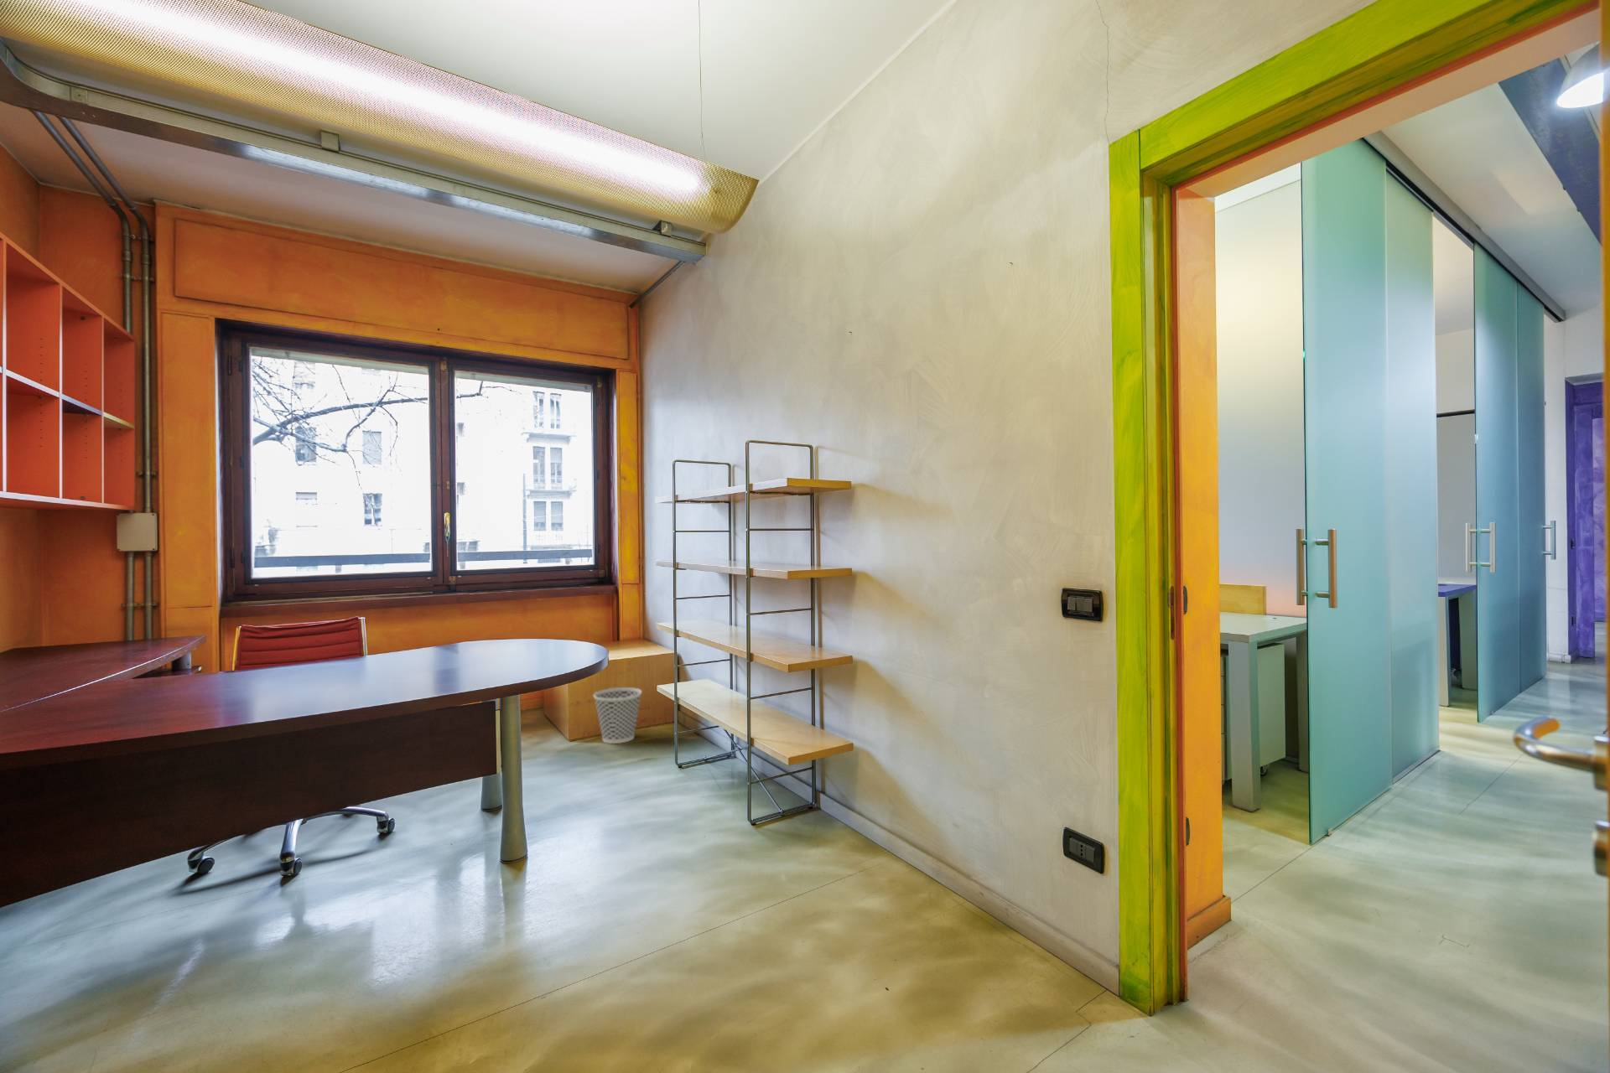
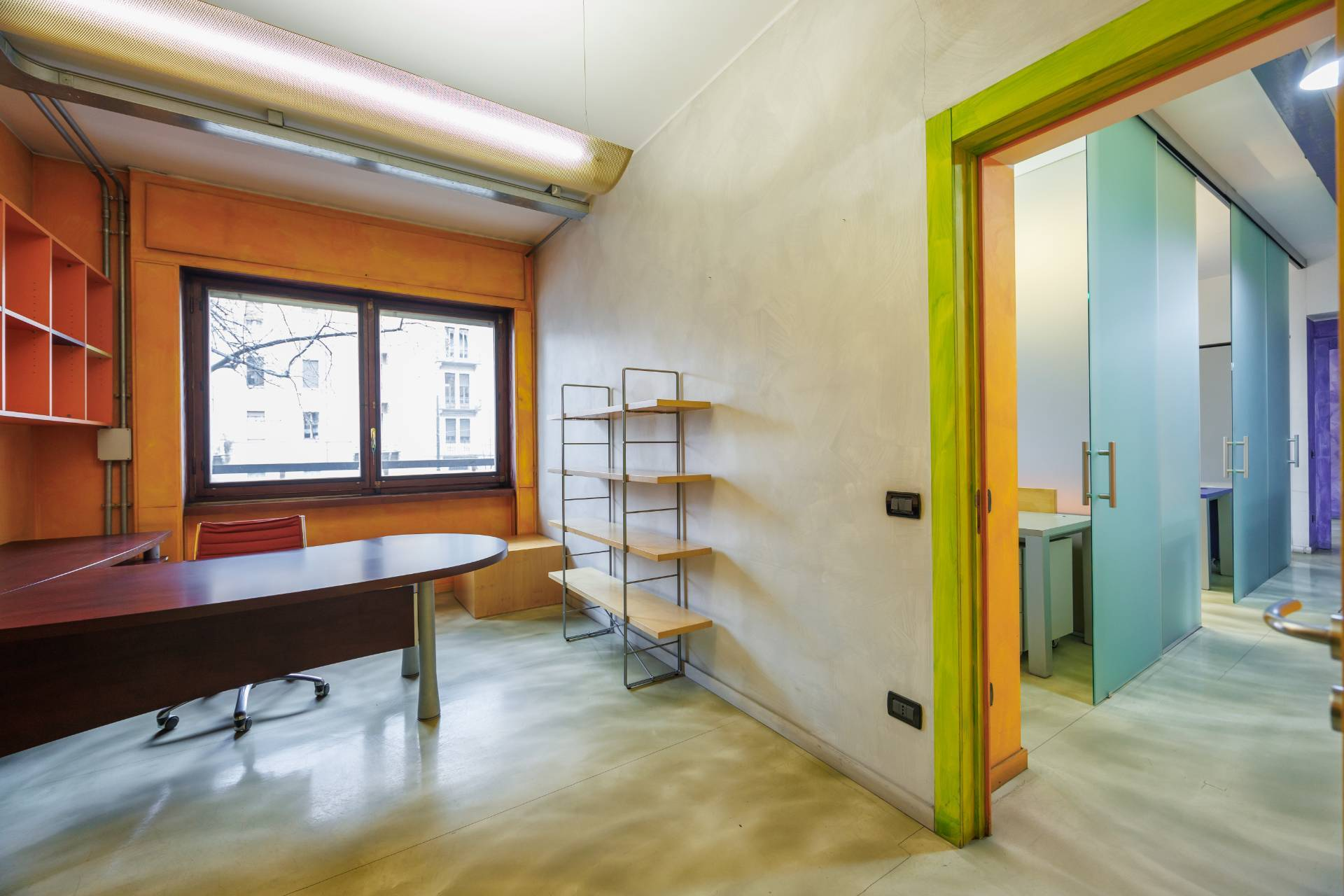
- wastebasket [593,686,642,745]
